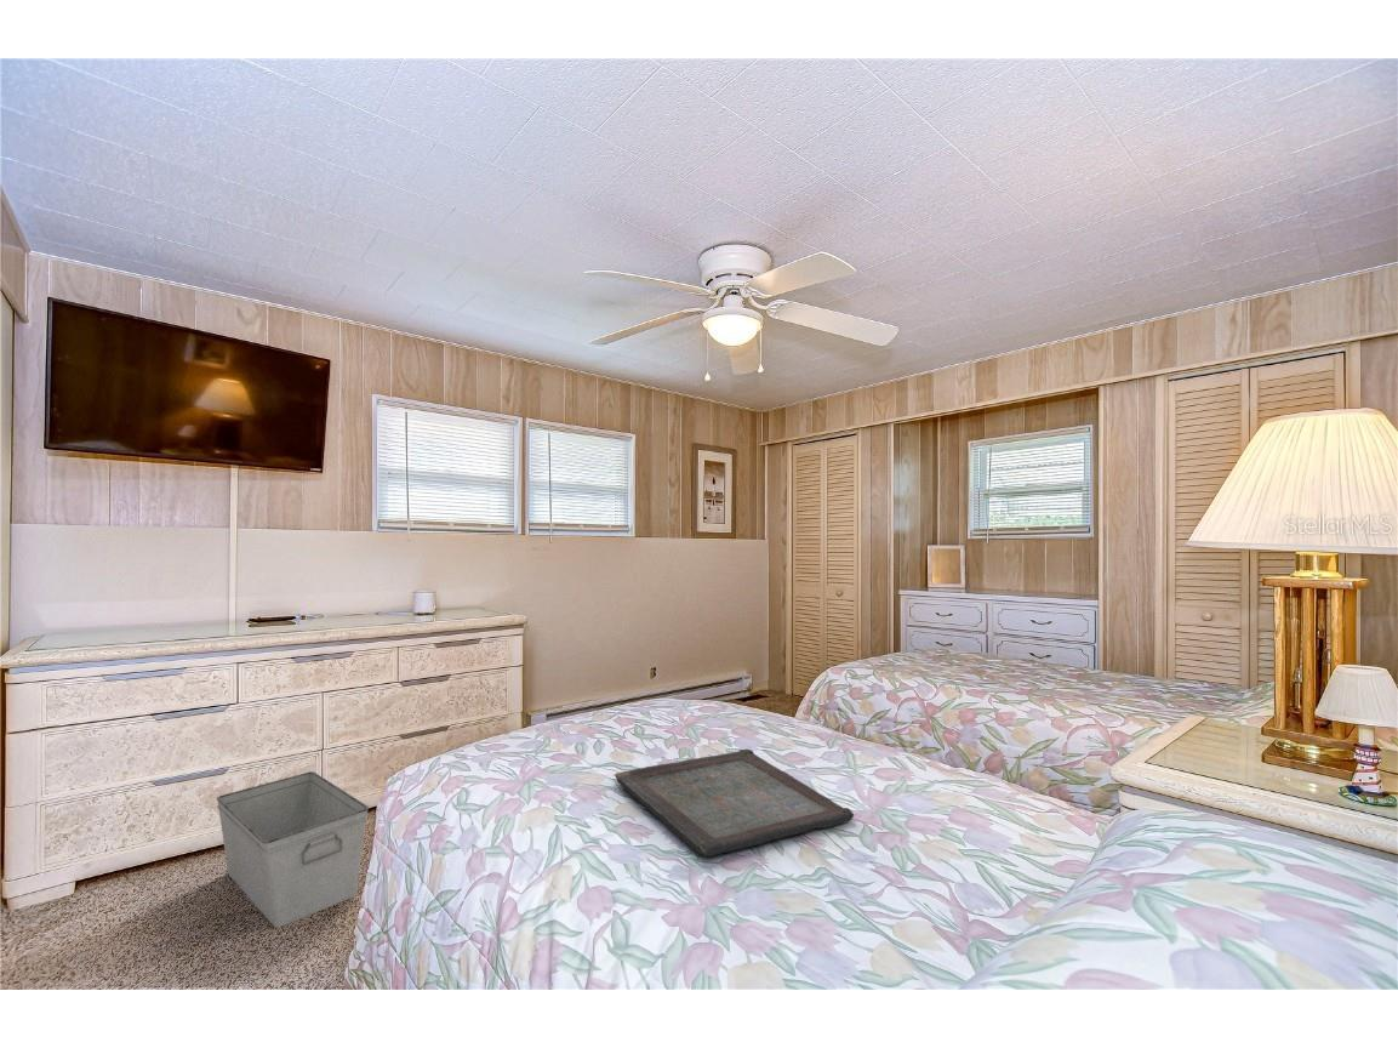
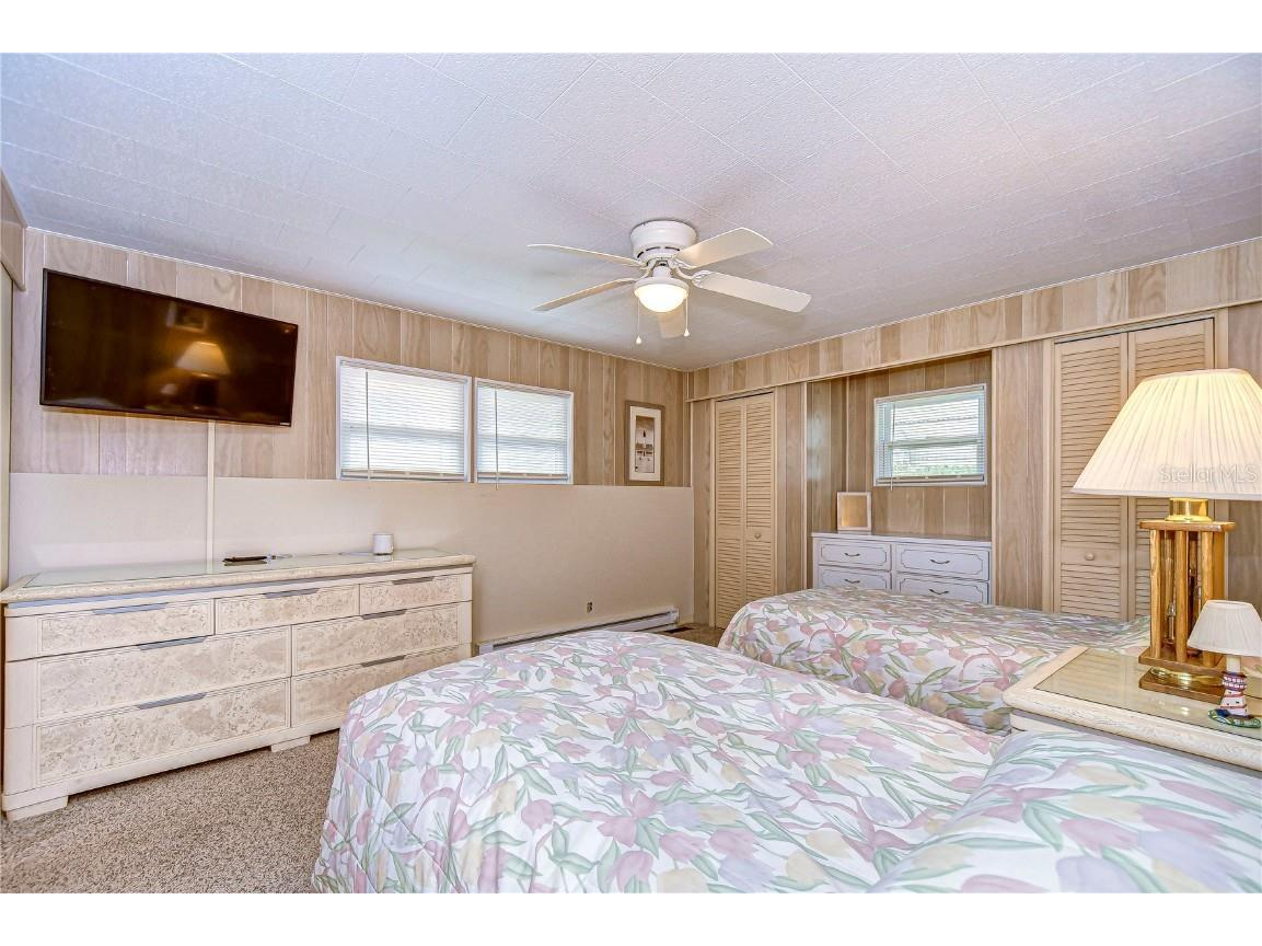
- storage bin [216,770,370,929]
- serving tray [614,748,855,858]
